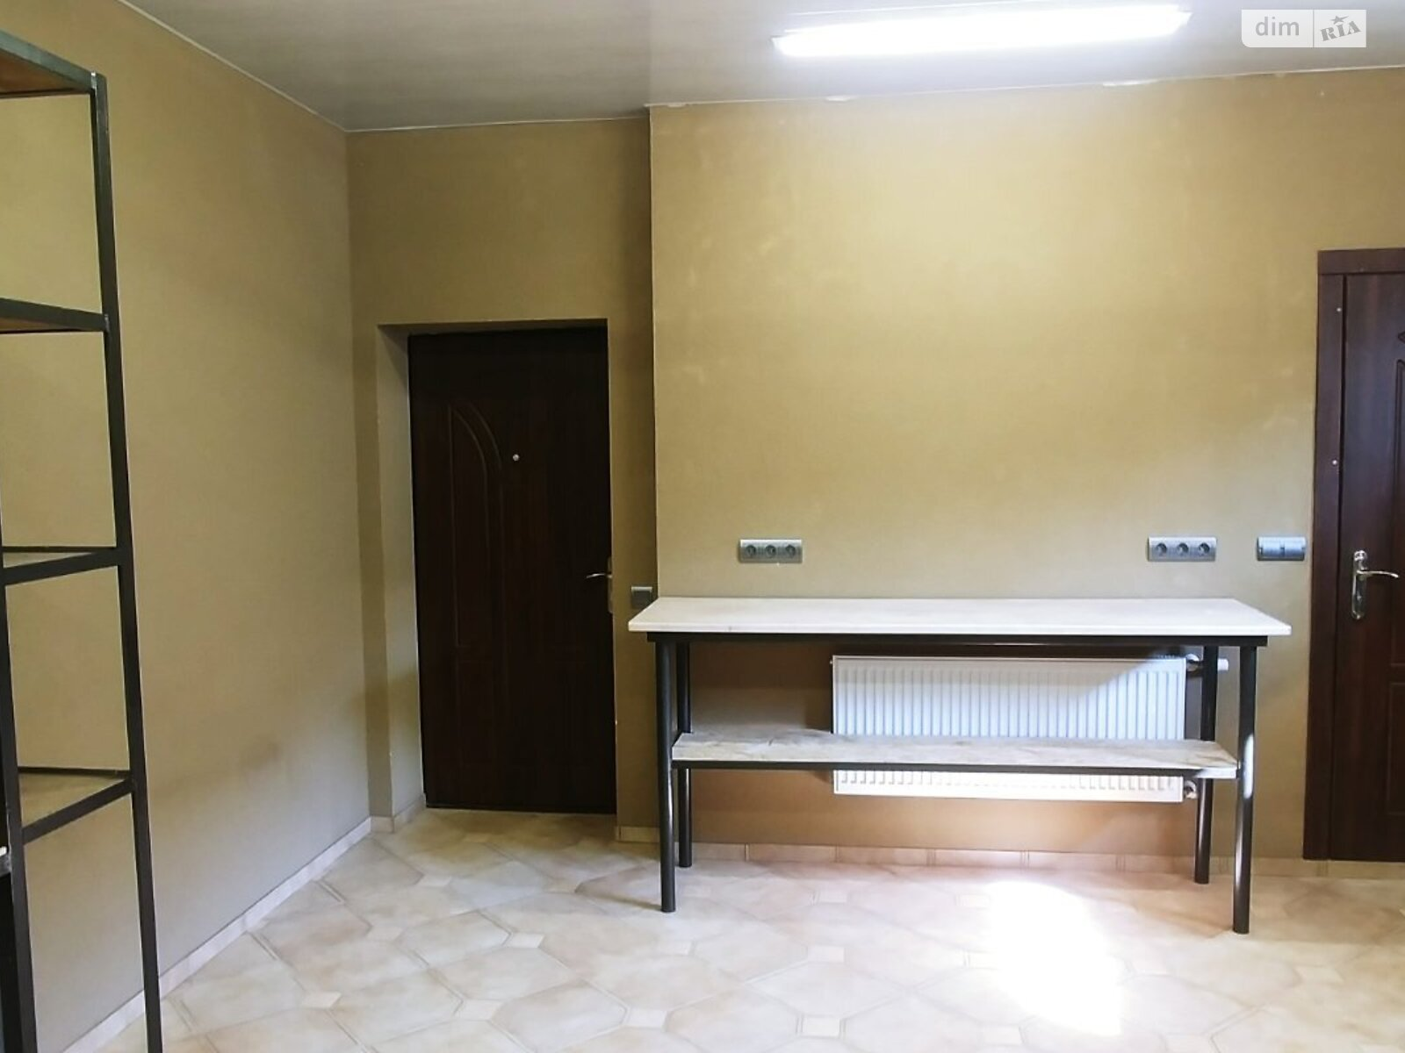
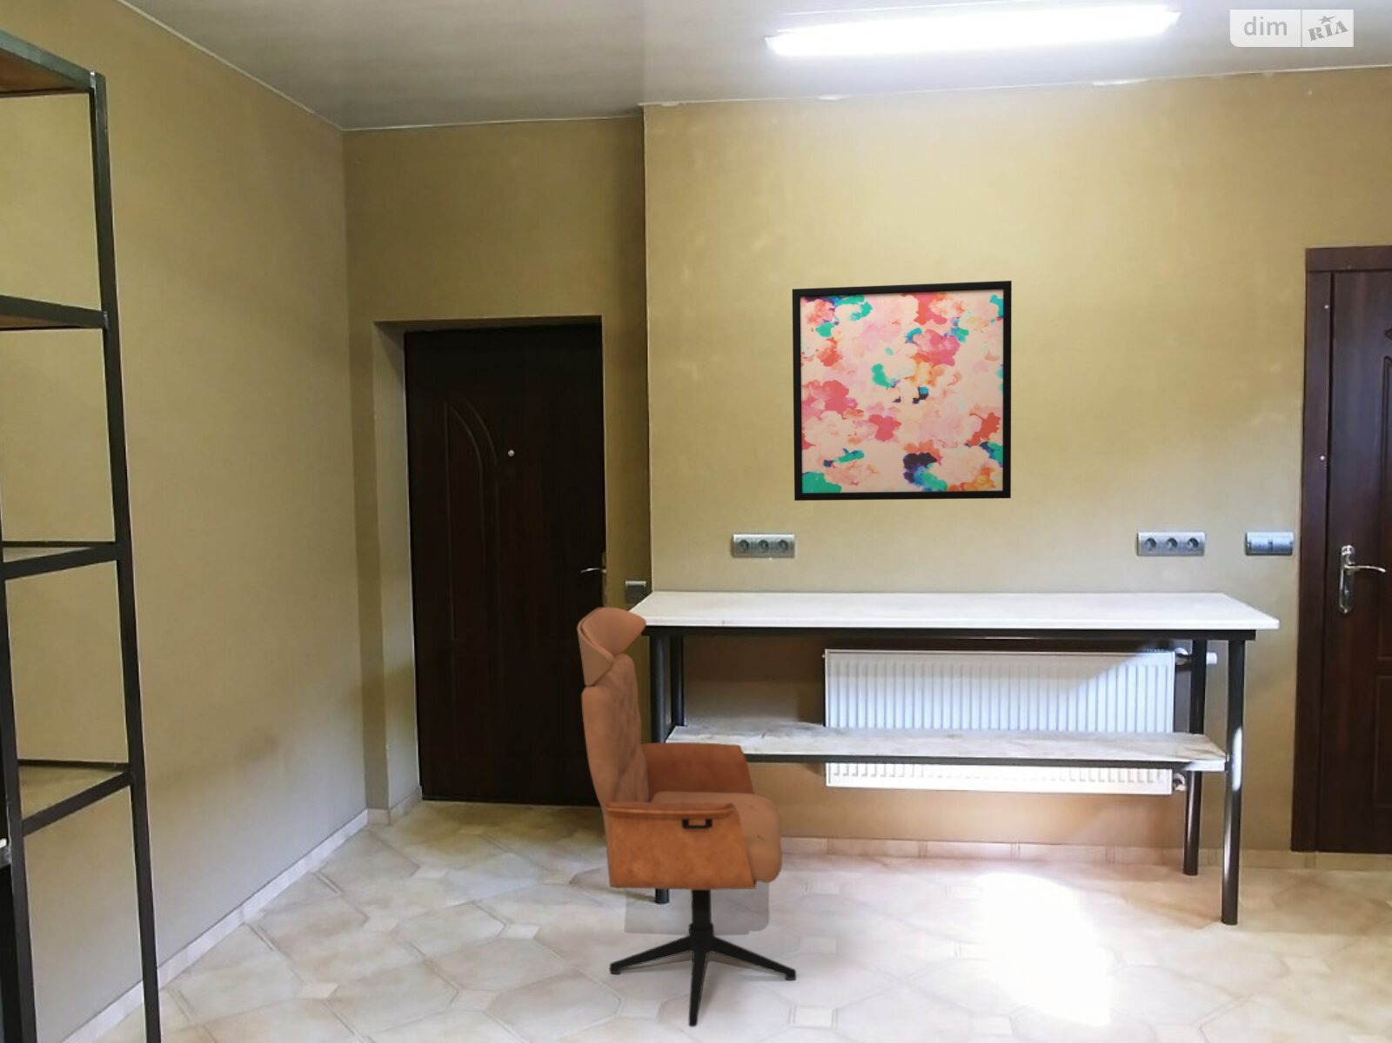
+ office chair [577,606,797,1028]
+ wall art [791,279,1013,502]
